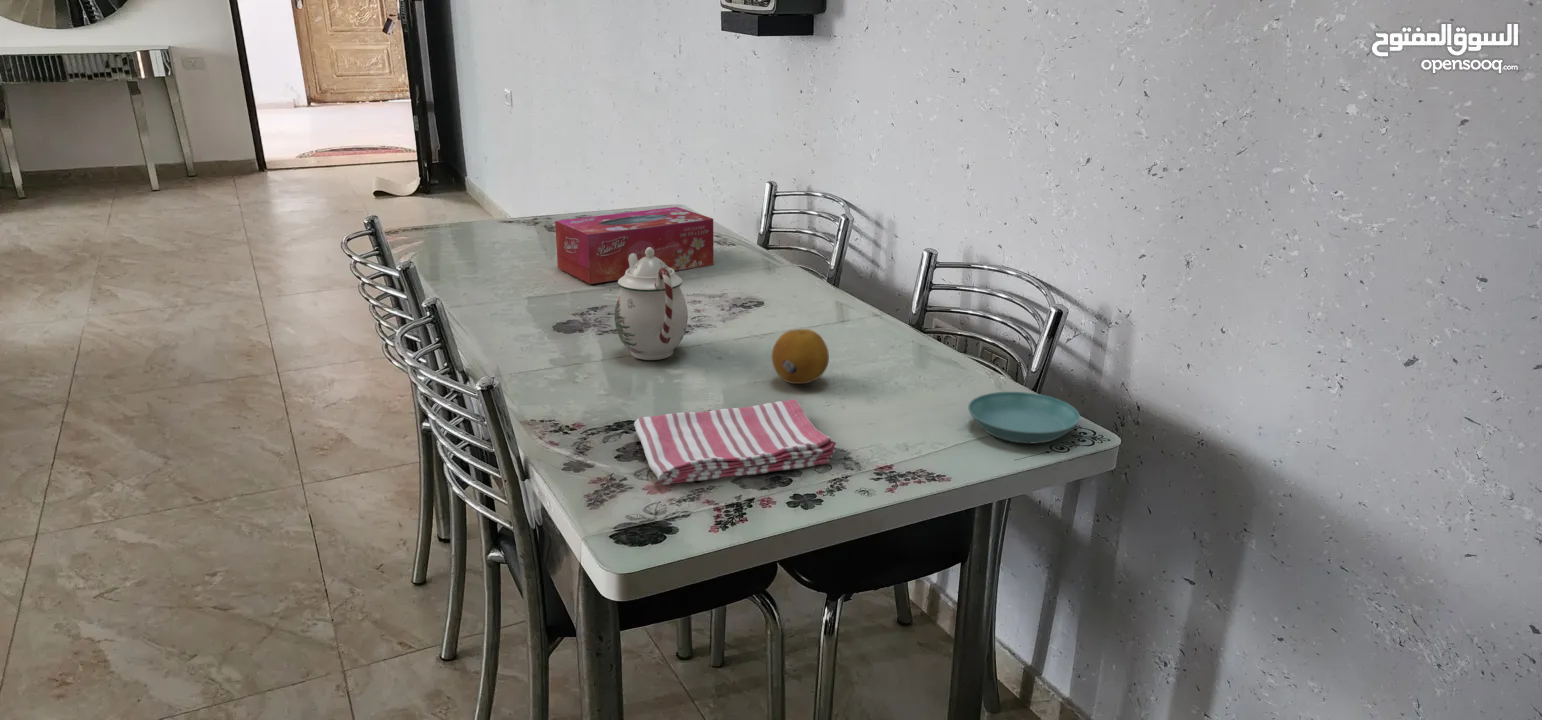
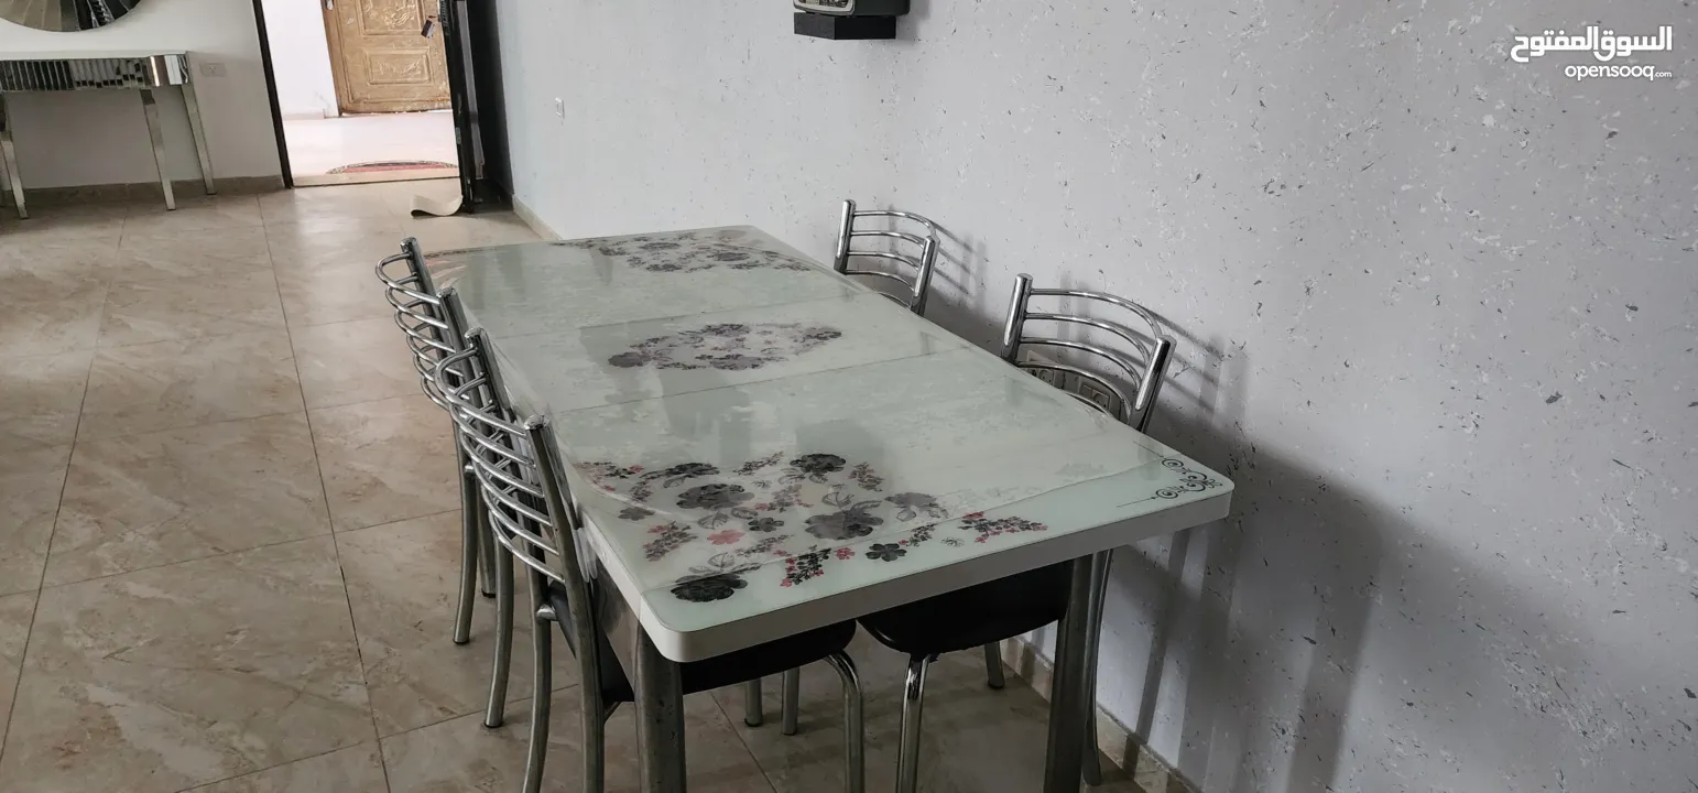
- dish towel [633,398,837,485]
- teapot [613,247,689,361]
- fruit [771,328,830,385]
- saucer [967,391,1081,444]
- tissue box [554,206,715,285]
